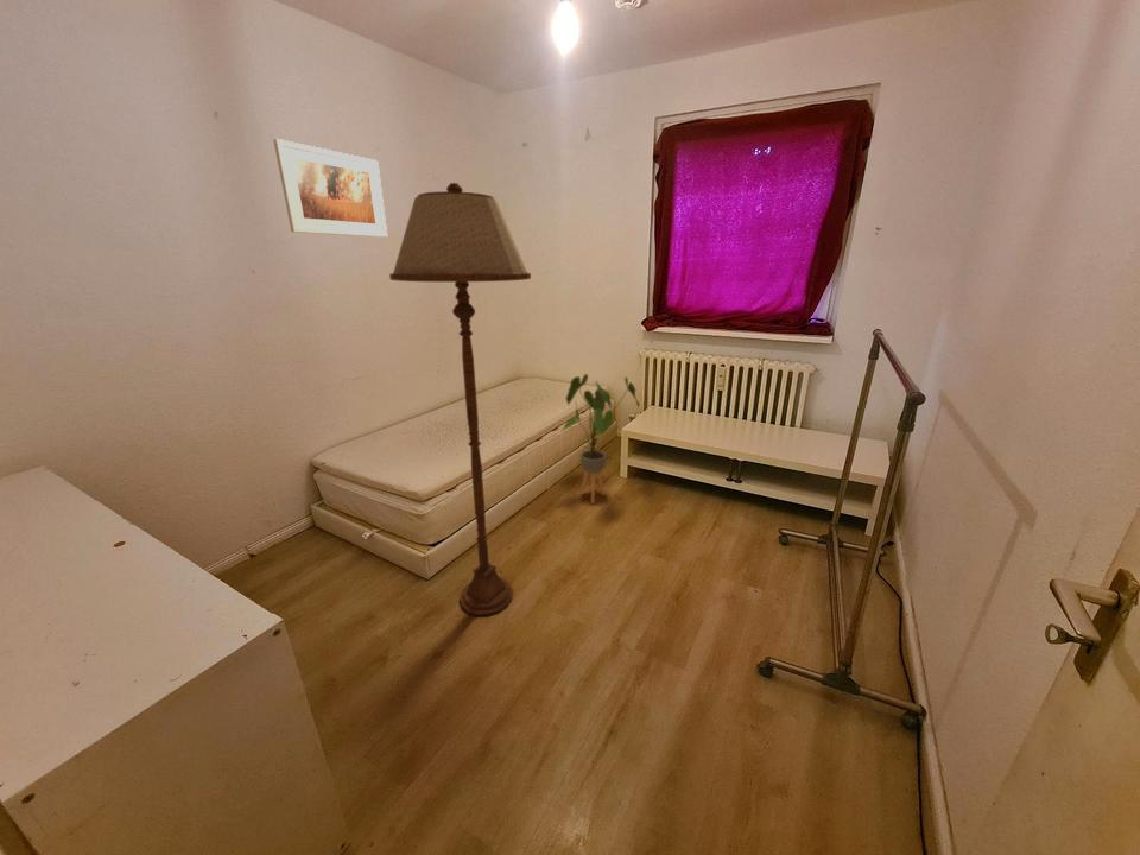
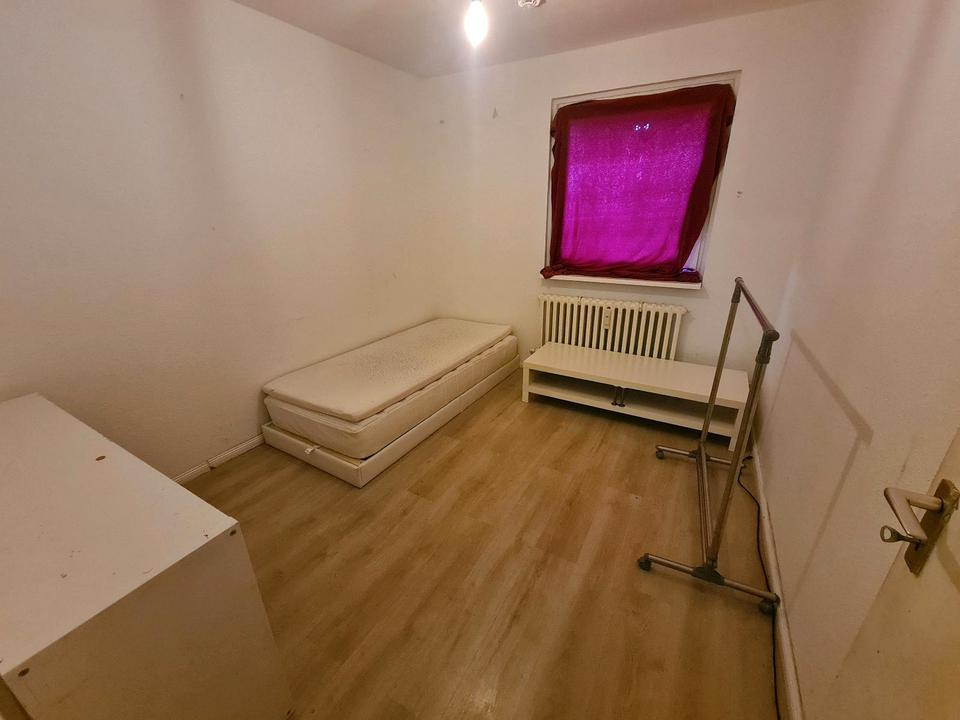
- house plant [562,373,641,505]
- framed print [273,138,388,239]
- floor lamp [388,182,532,616]
